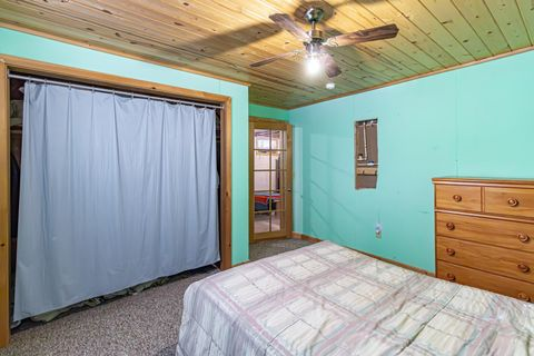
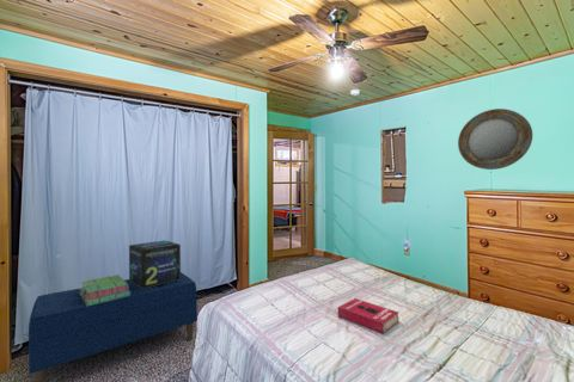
+ bench [28,271,199,382]
+ home mirror [457,107,533,171]
+ stack of books [79,273,130,307]
+ decorative box [128,239,182,289]
+ book [337,297,399,334]
